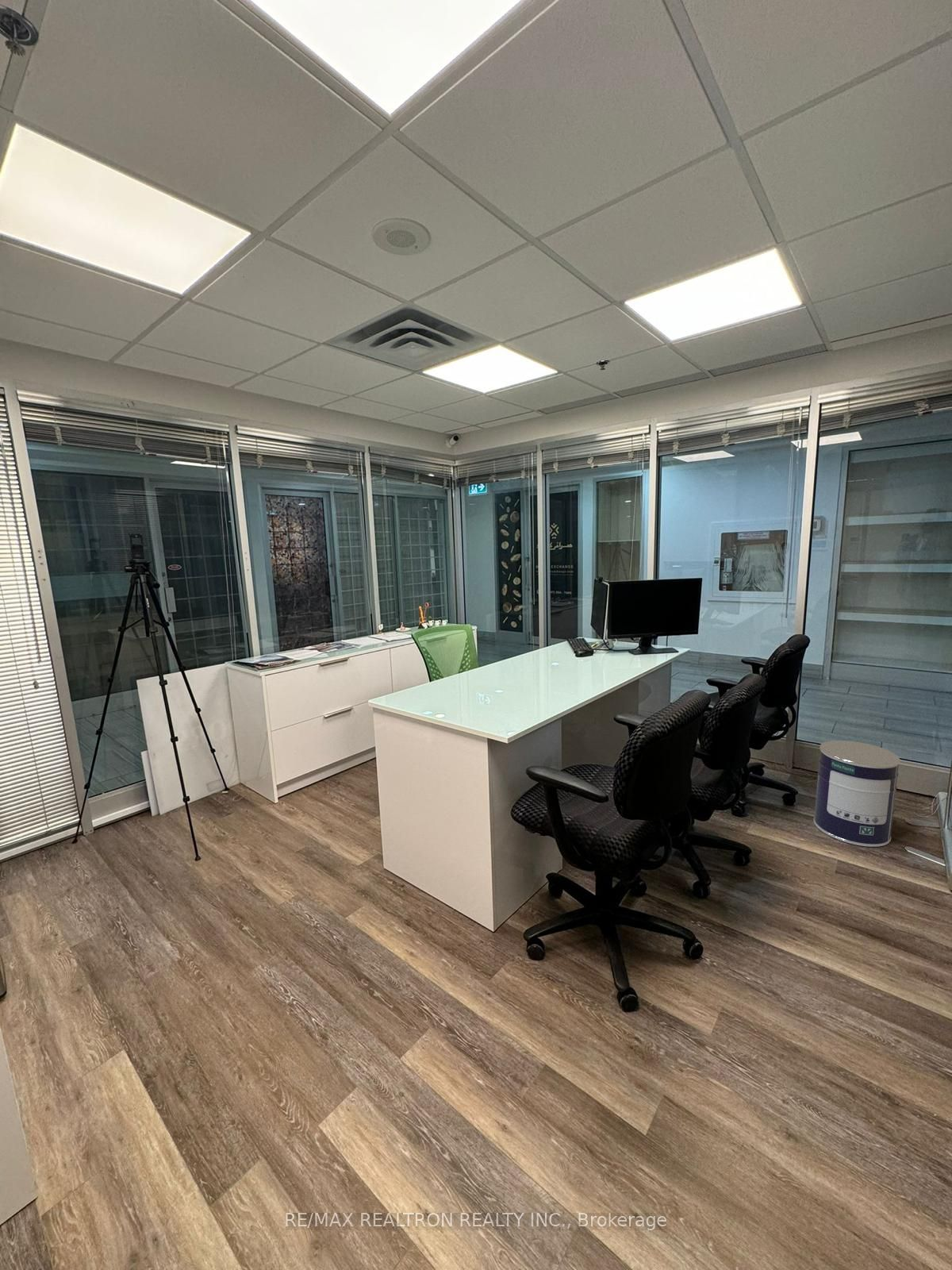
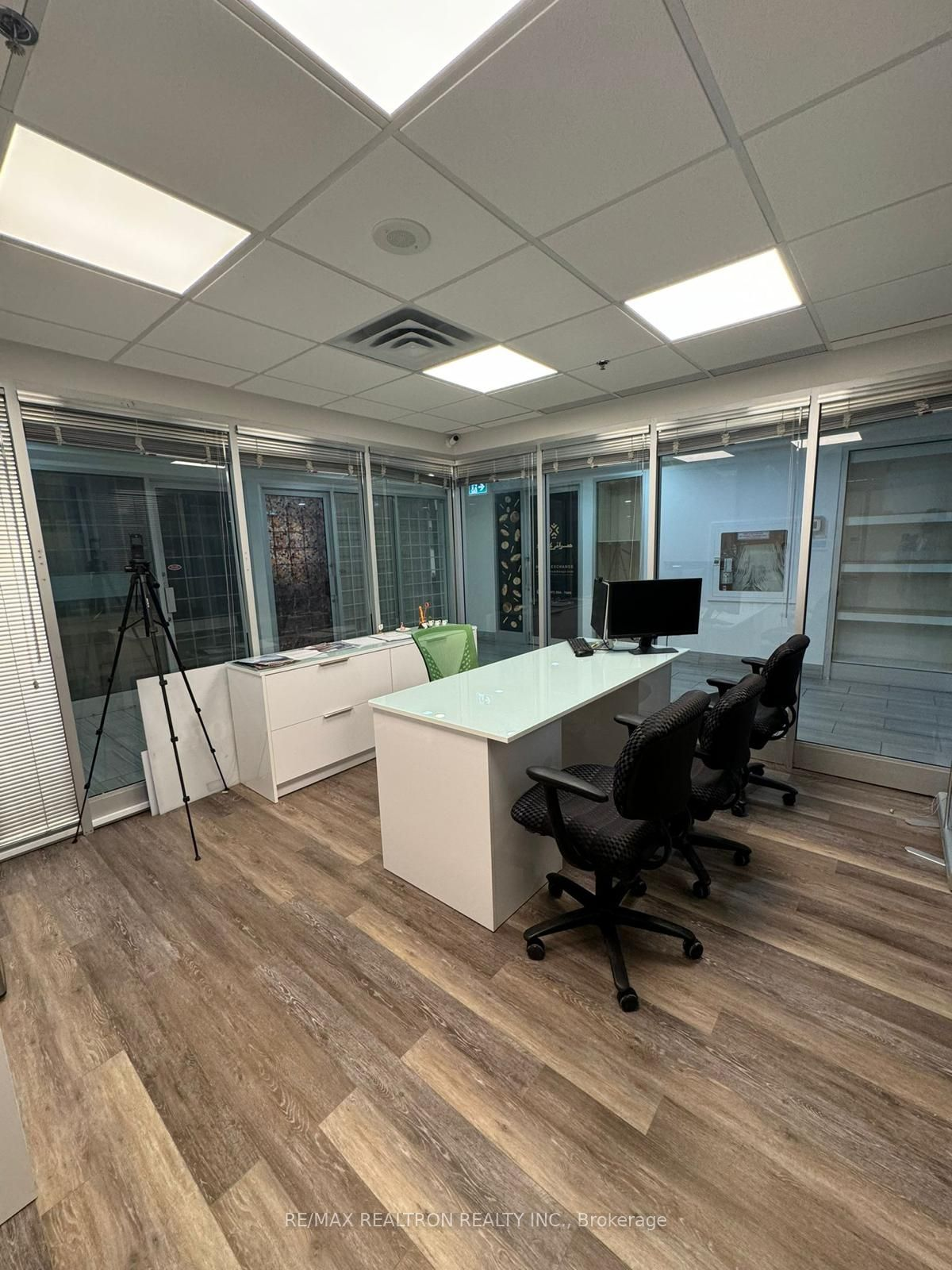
- paint can [813,740,900,848]
